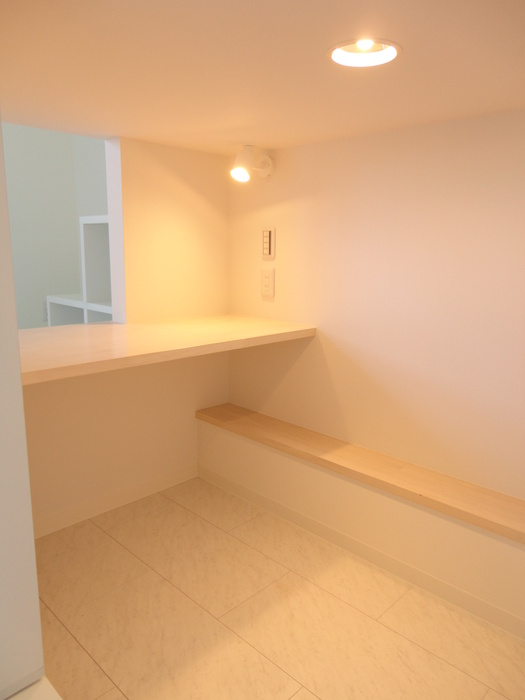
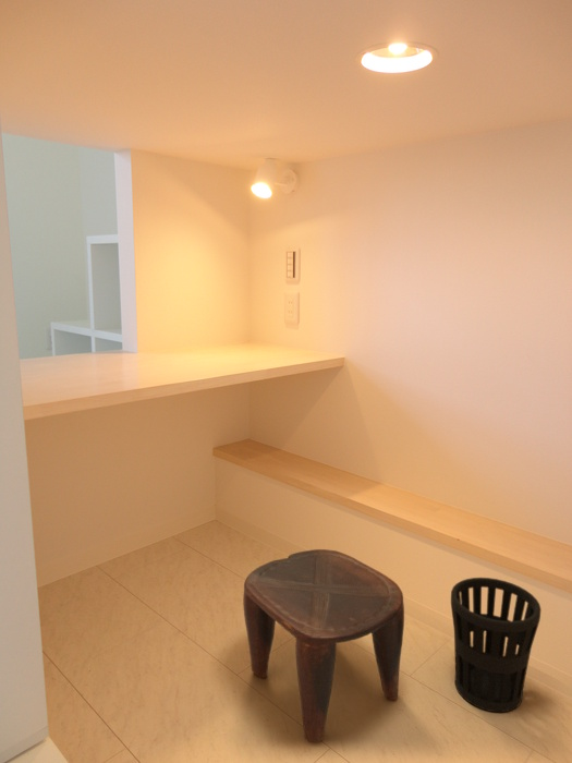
+ stool [242,548,405,743]
+ wastebasket [450,577,543,713]
